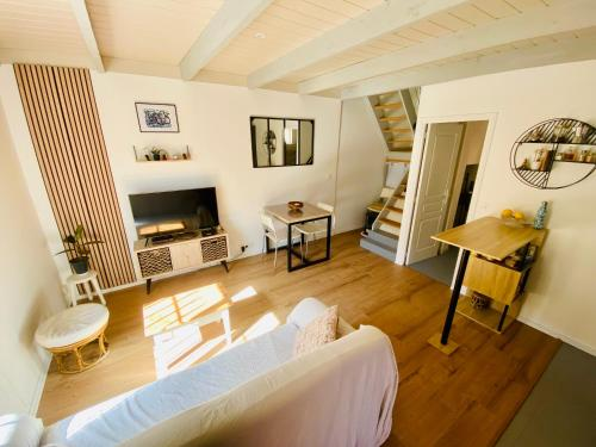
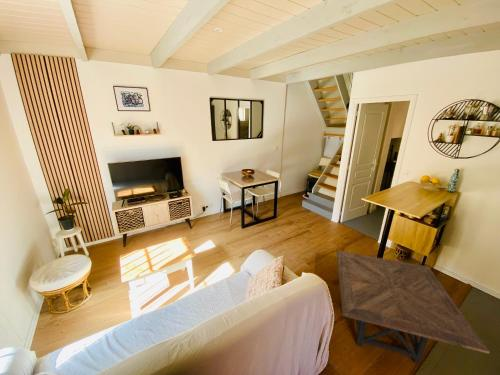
+ side table [336,250,490,365]
